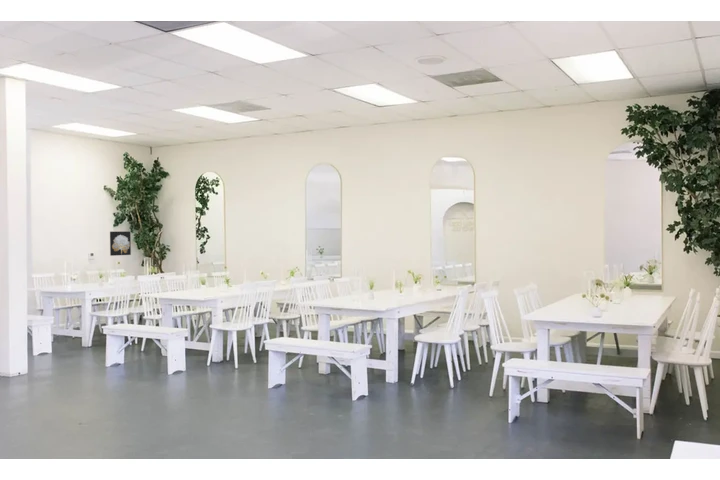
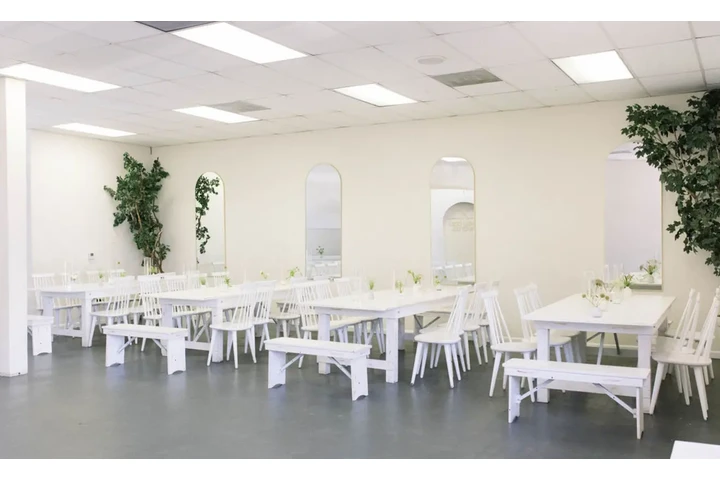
- wall art [109,231,132,257]
